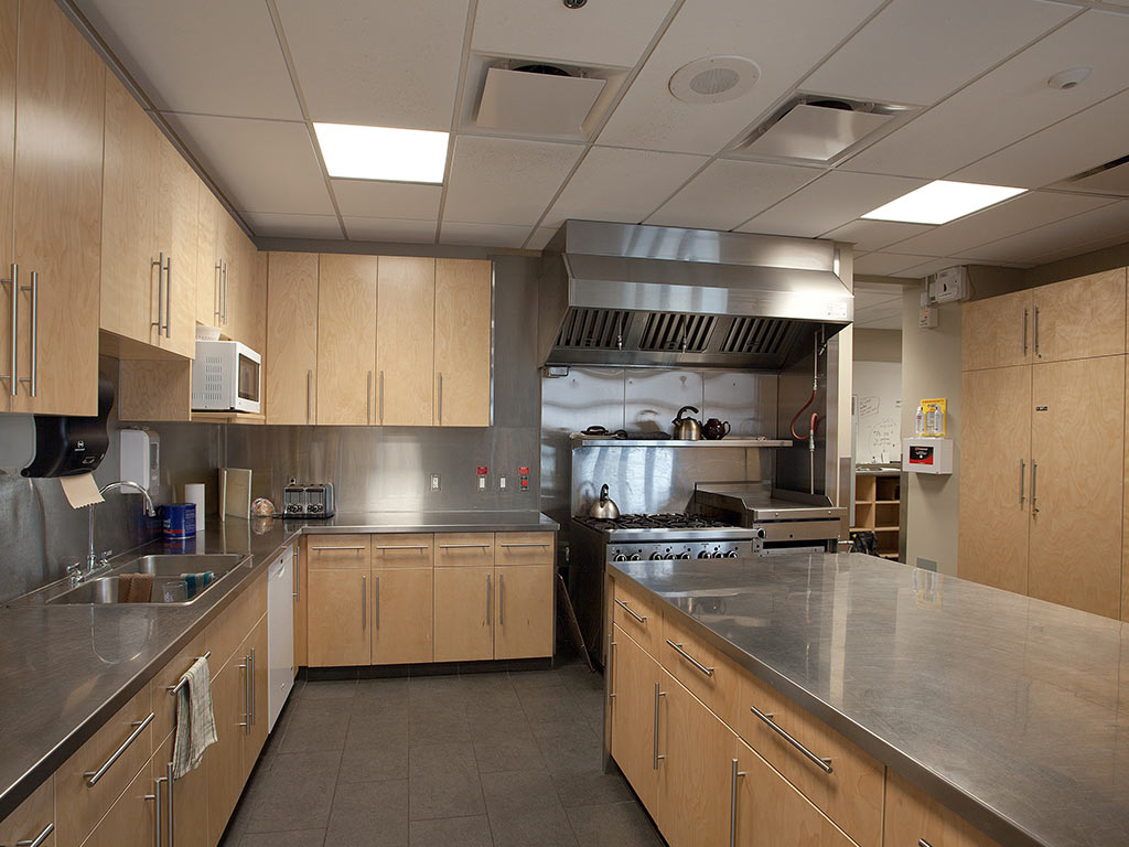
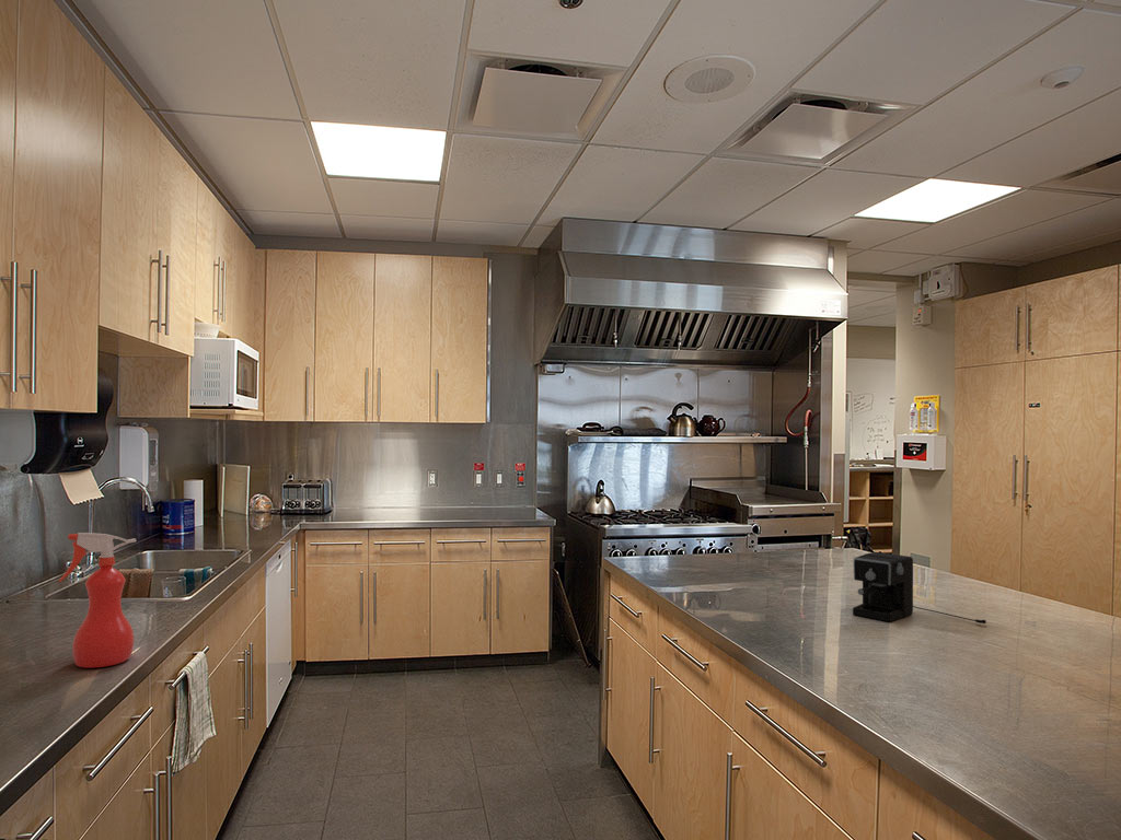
+ coffee maker [852,551,987,625]
+ spray bottle [58,532,137,669]
